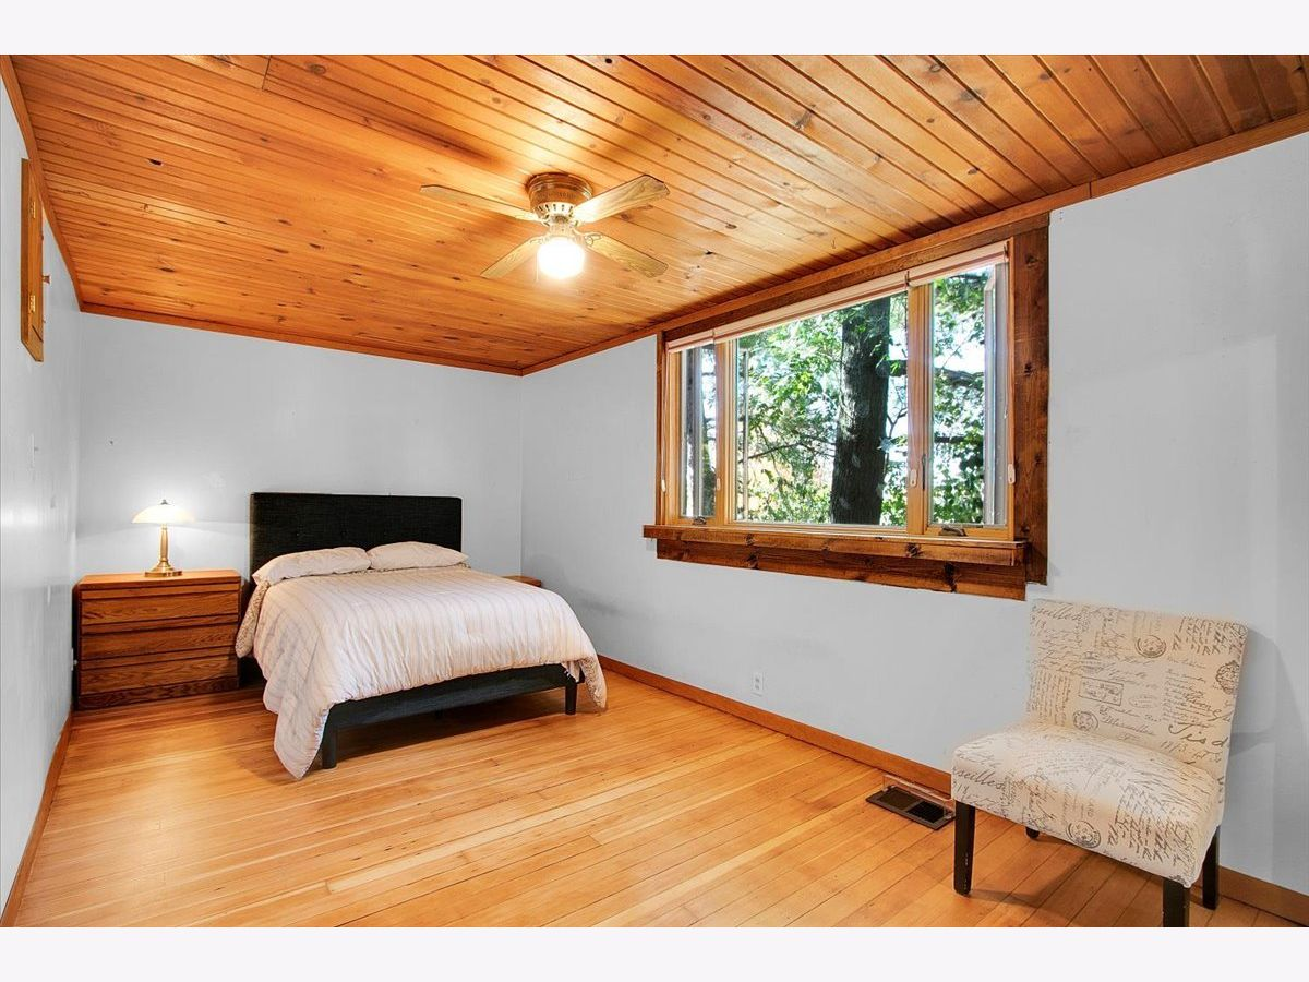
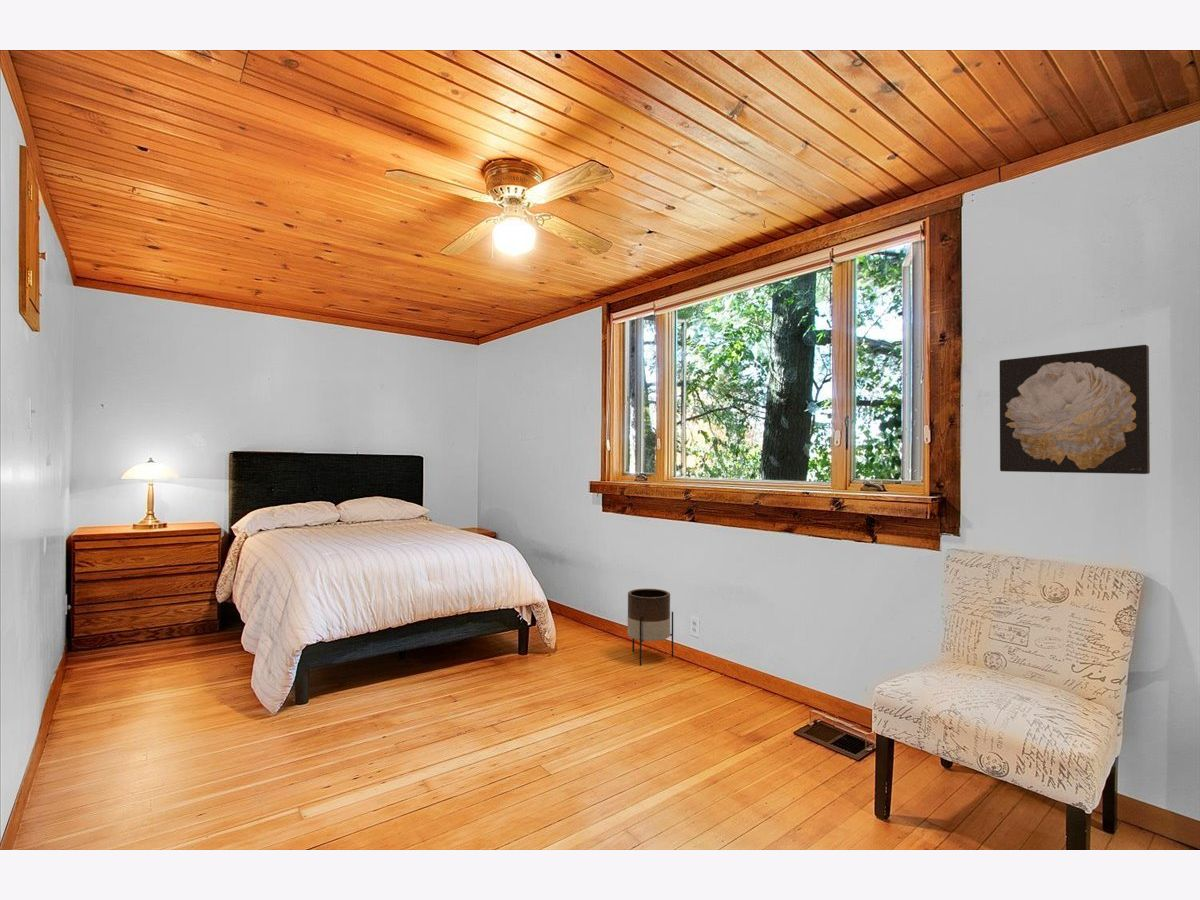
+ wall art [999,344,1151,475]
+ planter [627,588,674,667]
